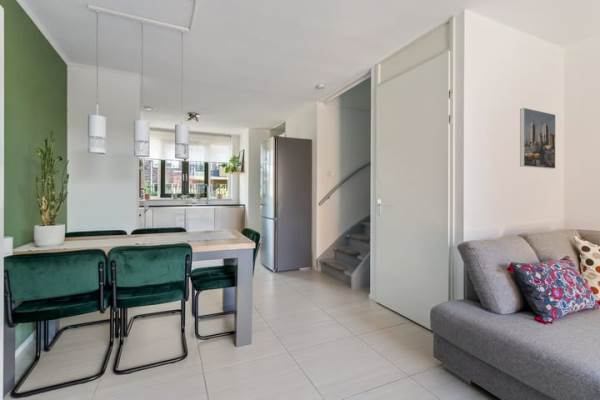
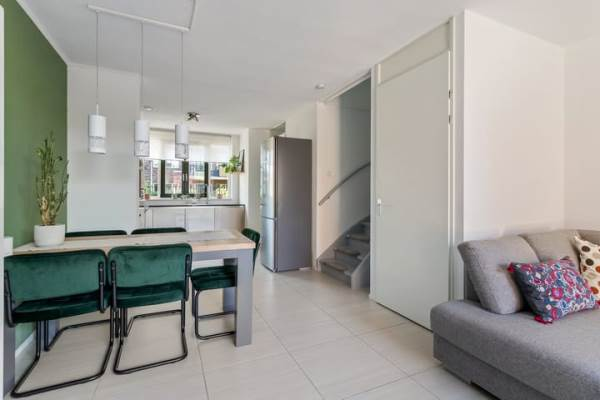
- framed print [519,107,556,170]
